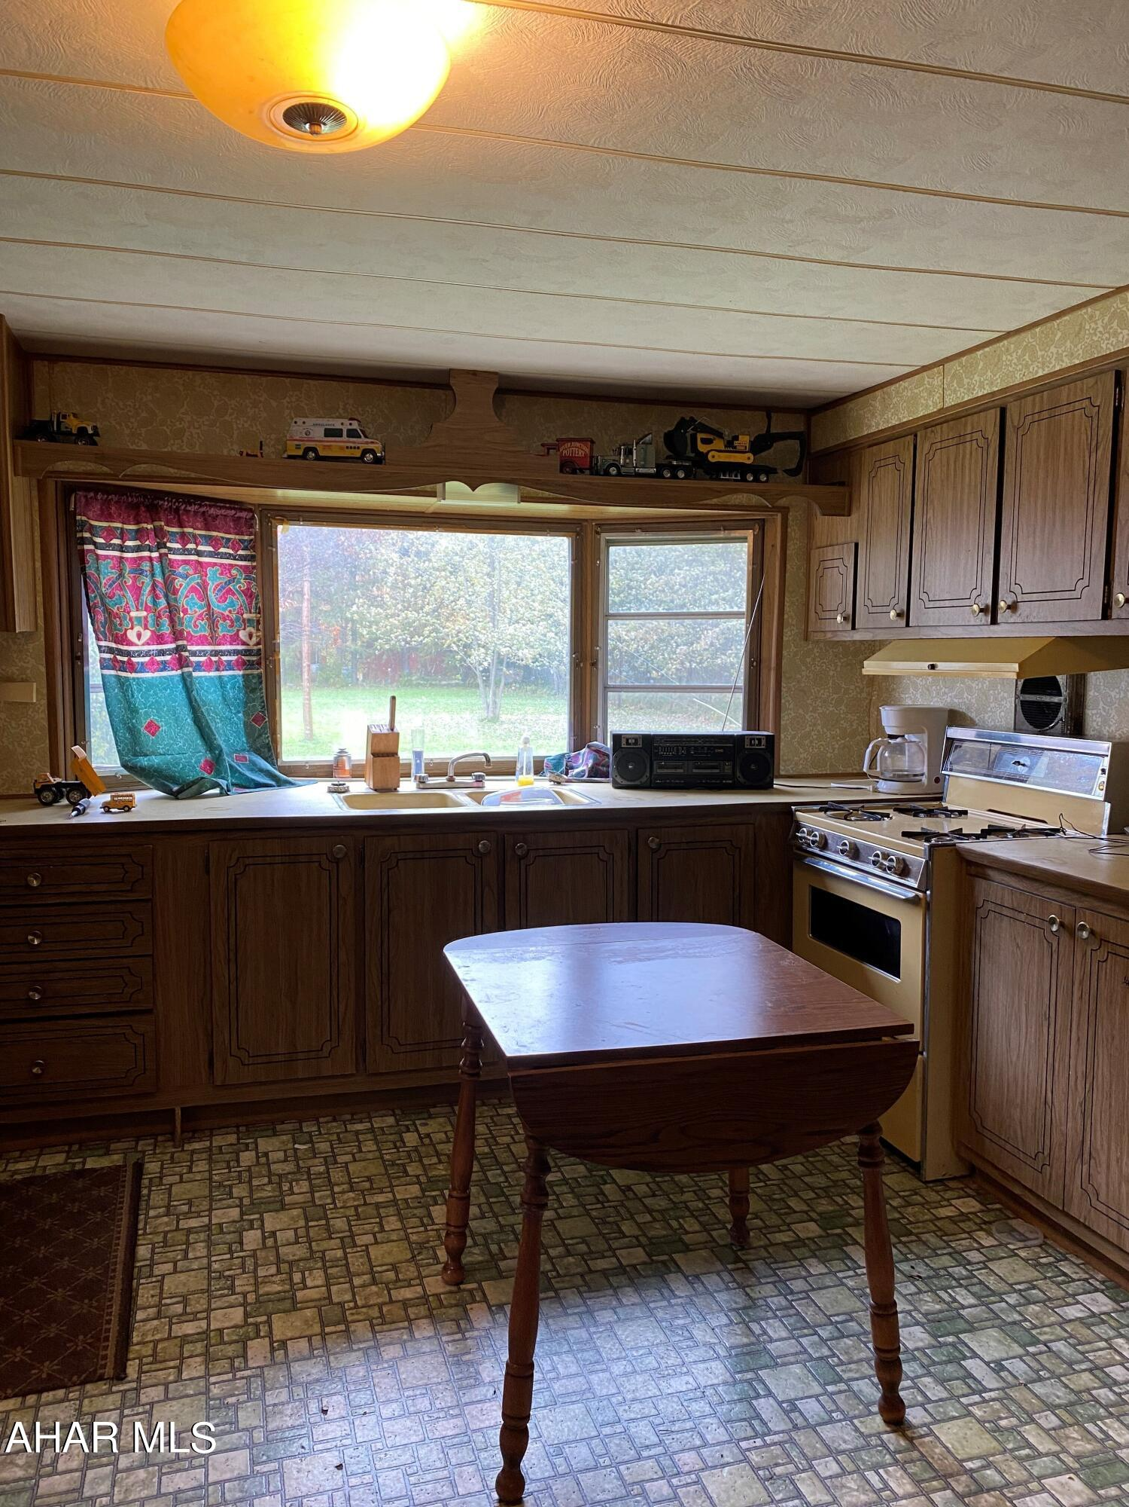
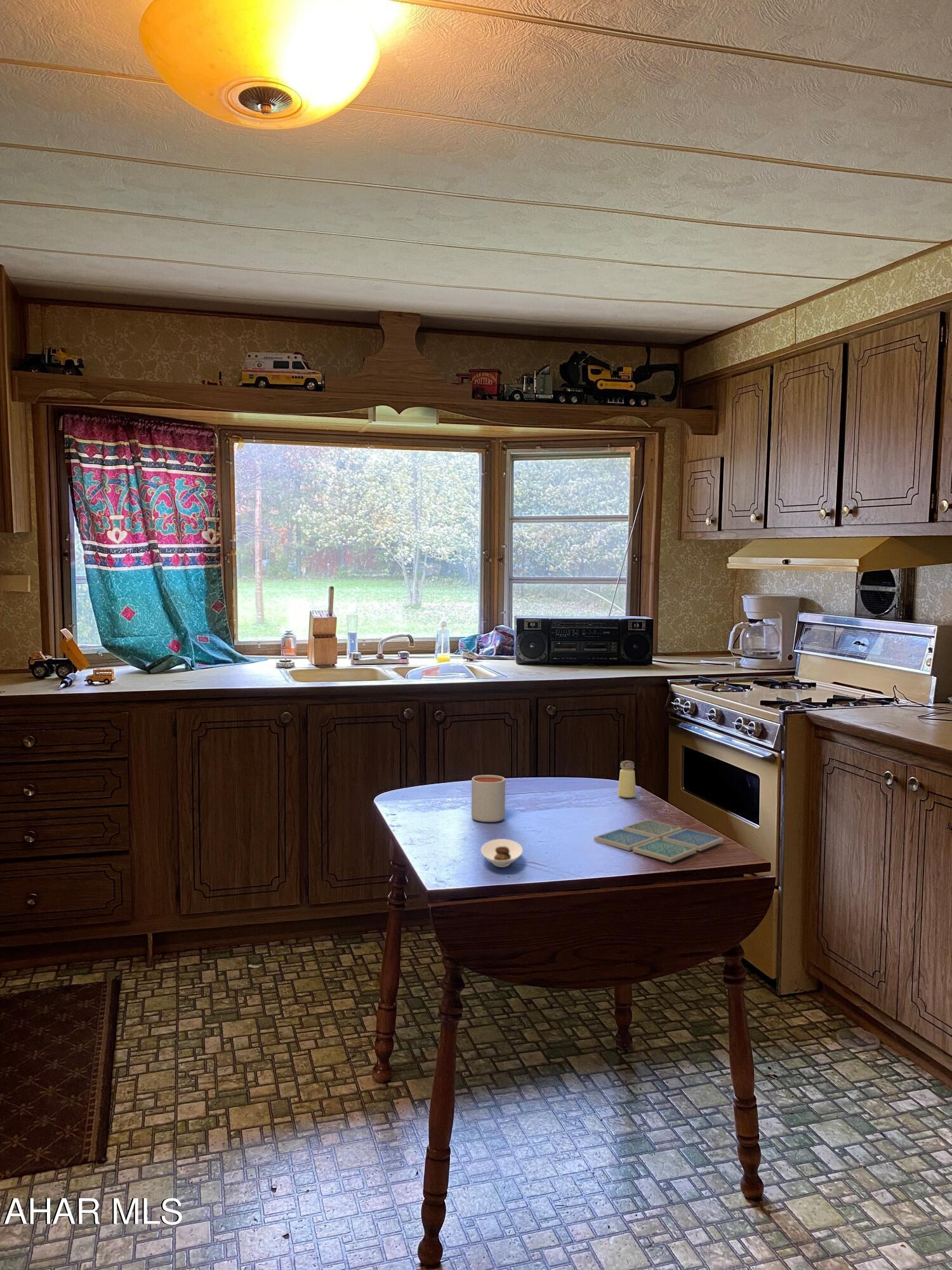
+ saltshaker [617,760,637,799]
+ saucer [480,838,524,868]
+ mug [471,774,506,822]
+ drink coaster [593,819,724,864]
